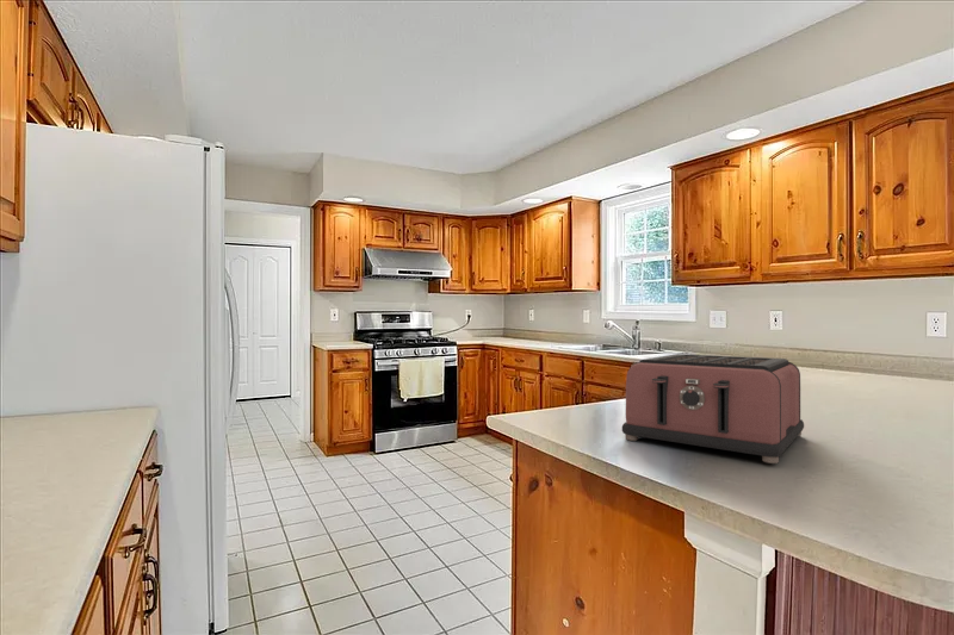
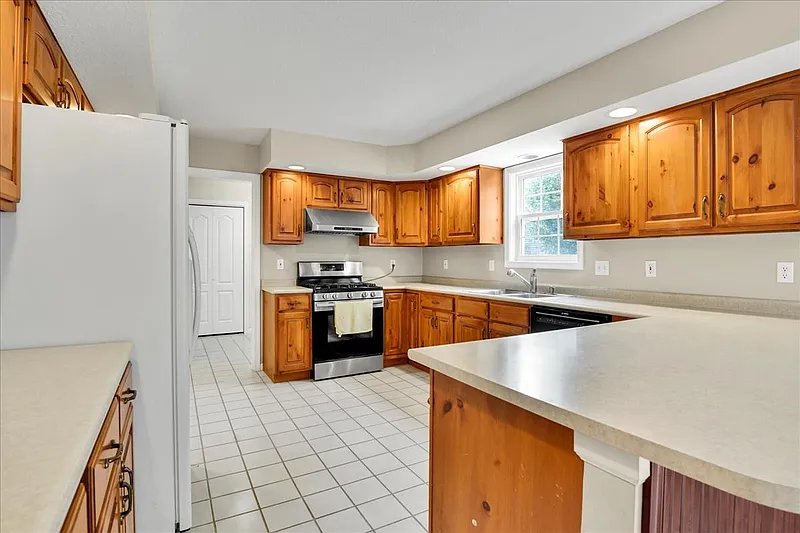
- toaster [621,353,805,465]
